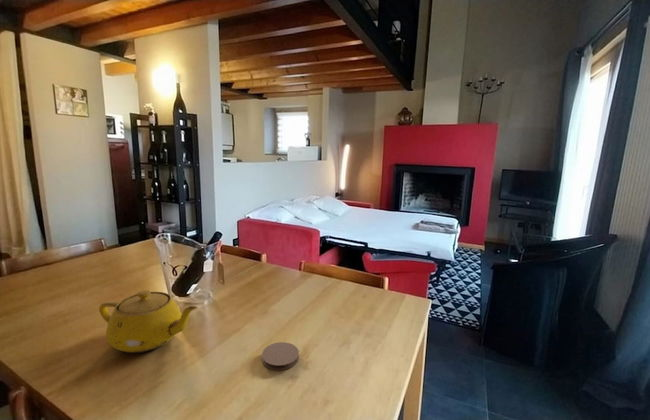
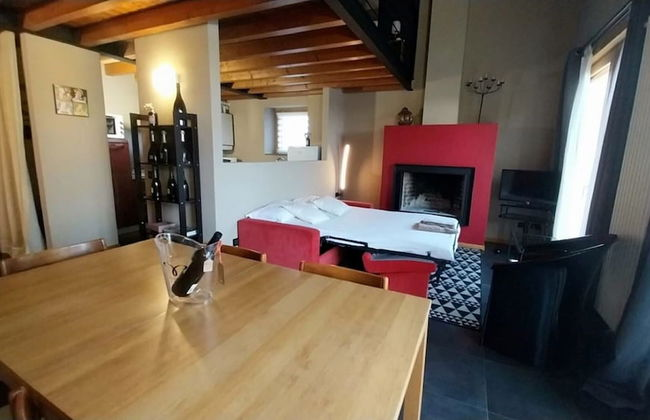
- coaster [261,341,300,371]
- teapot [98,289,199,354]
